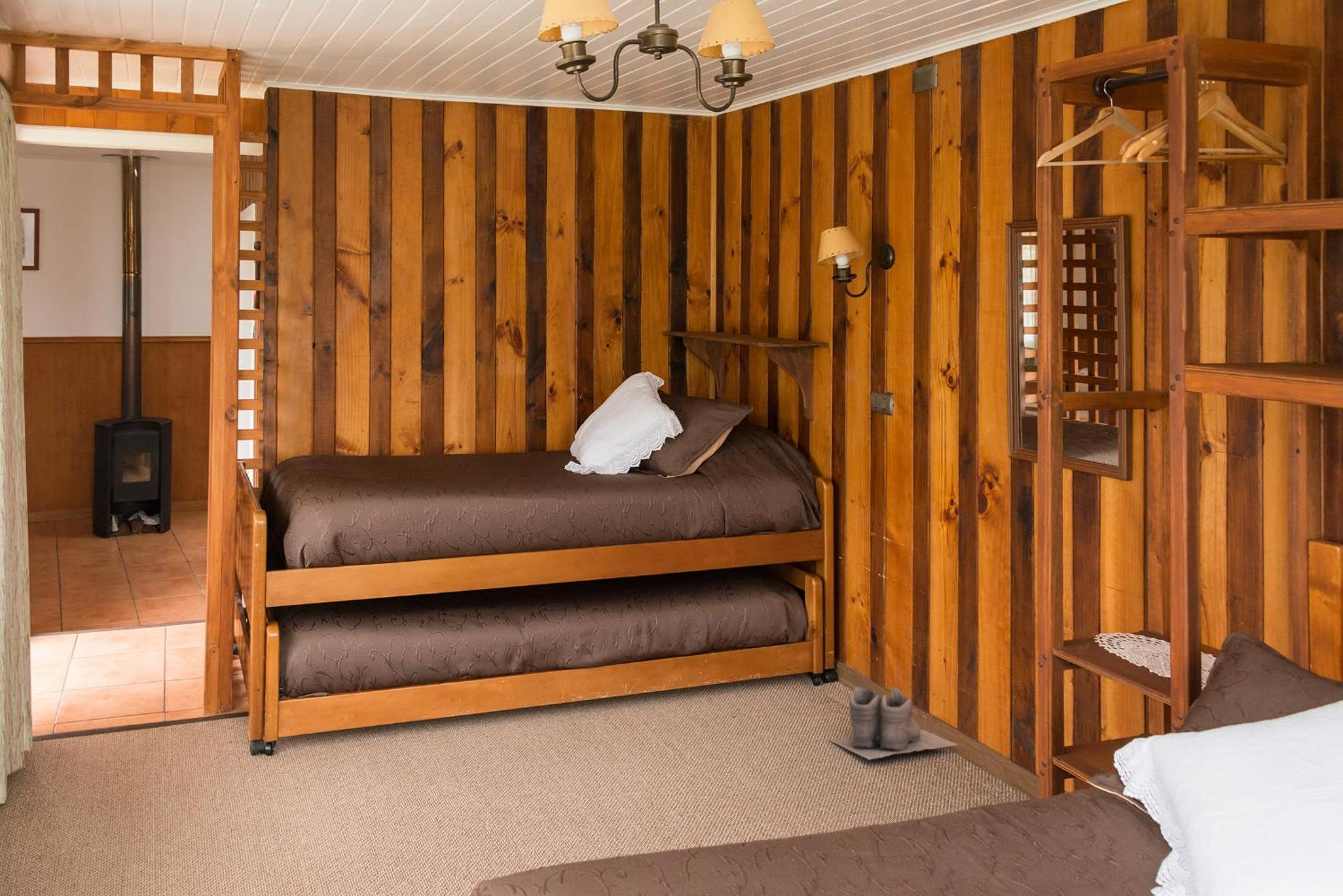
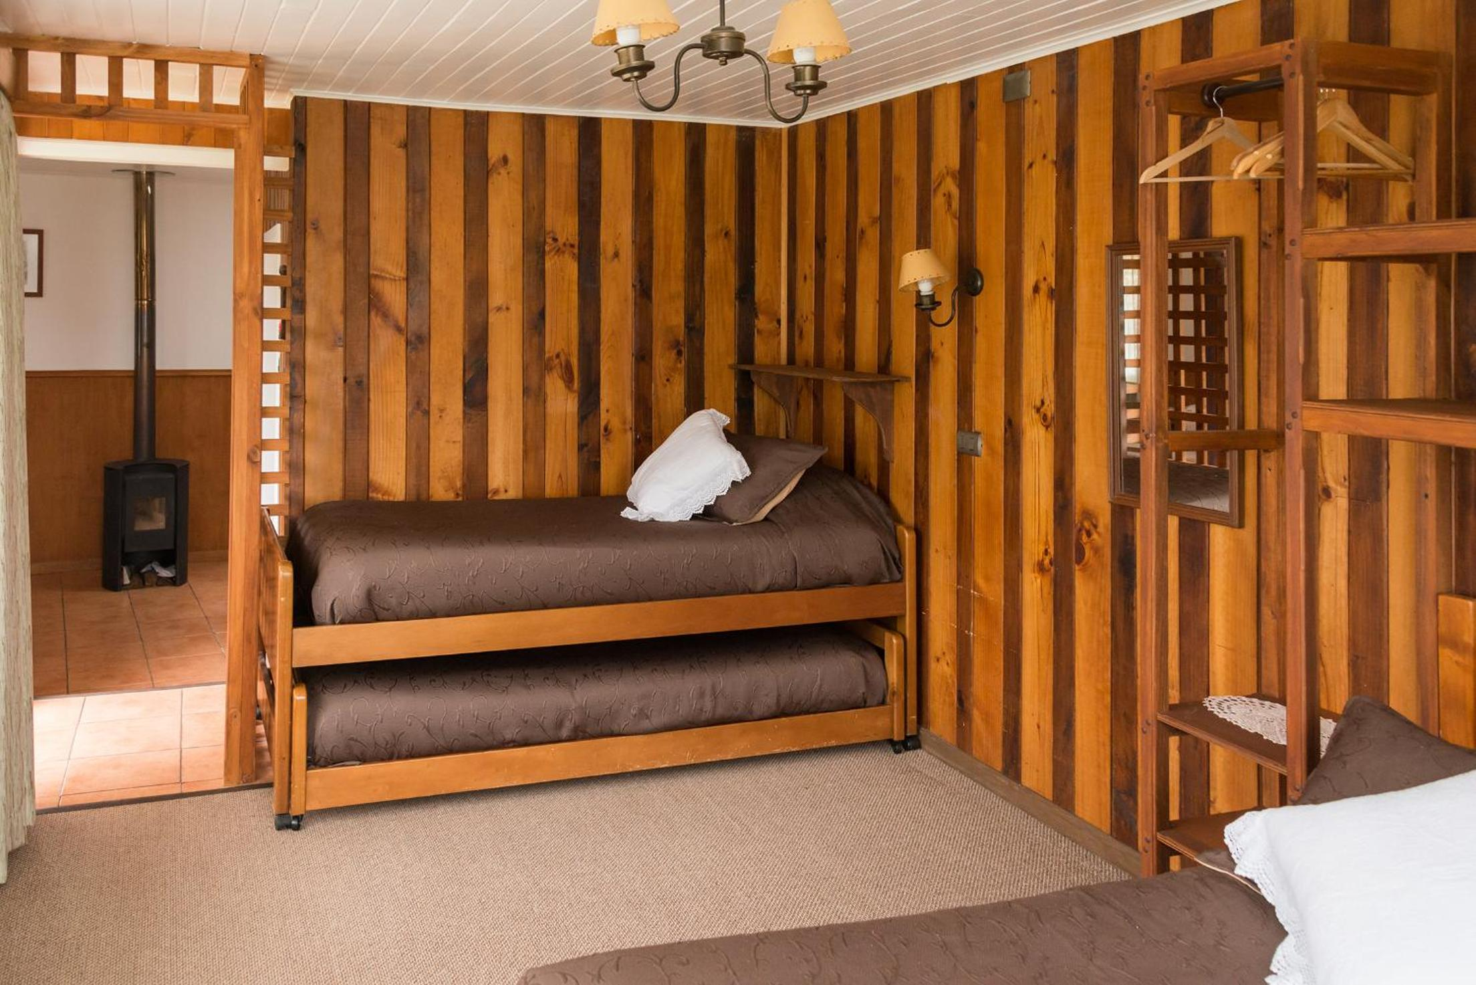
- boots [827,686,959,760]
